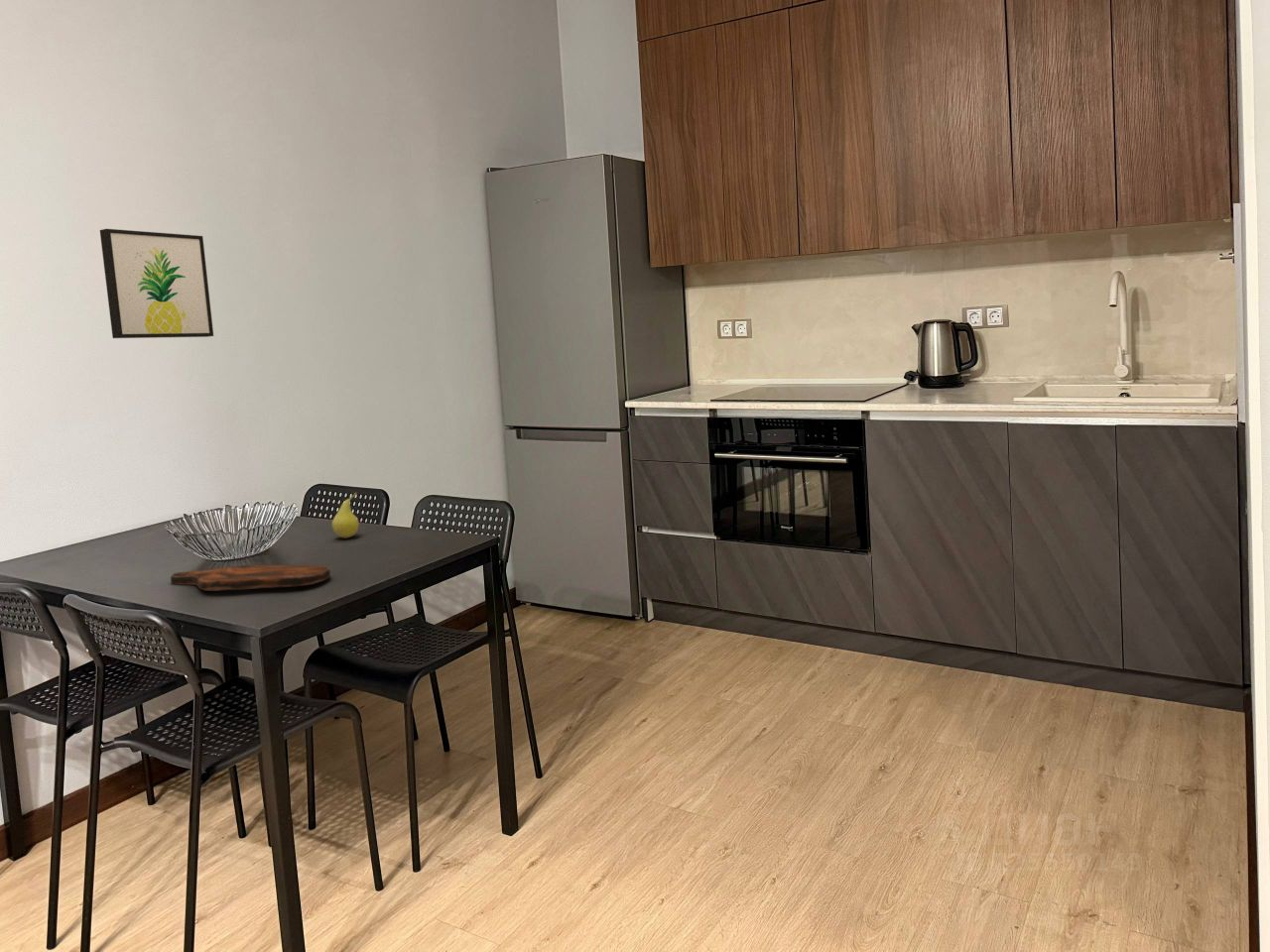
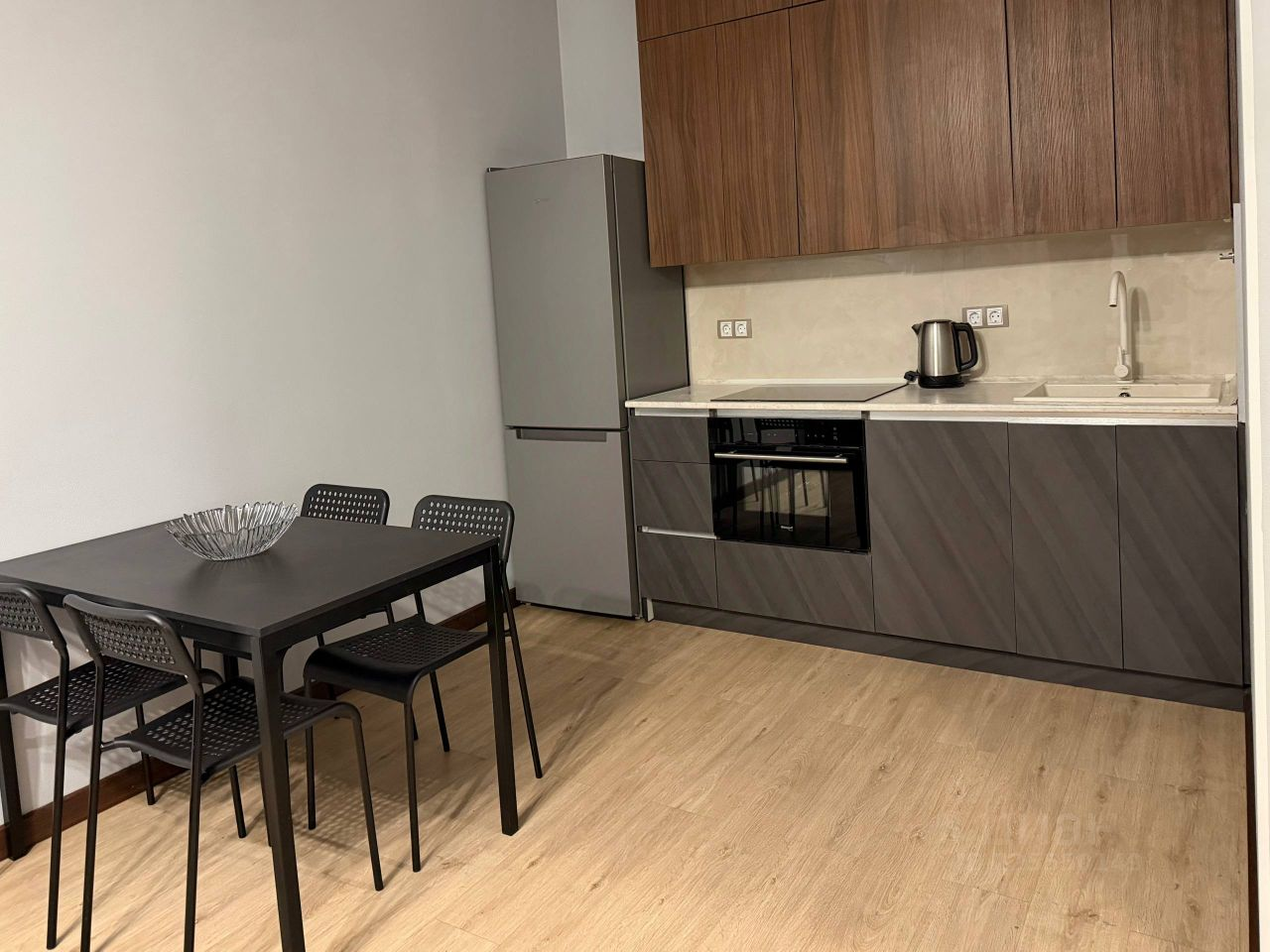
- cutting board [170,563,331,592]
- wall art [99,228,214,339]
- fruit [331,491,360,538]
